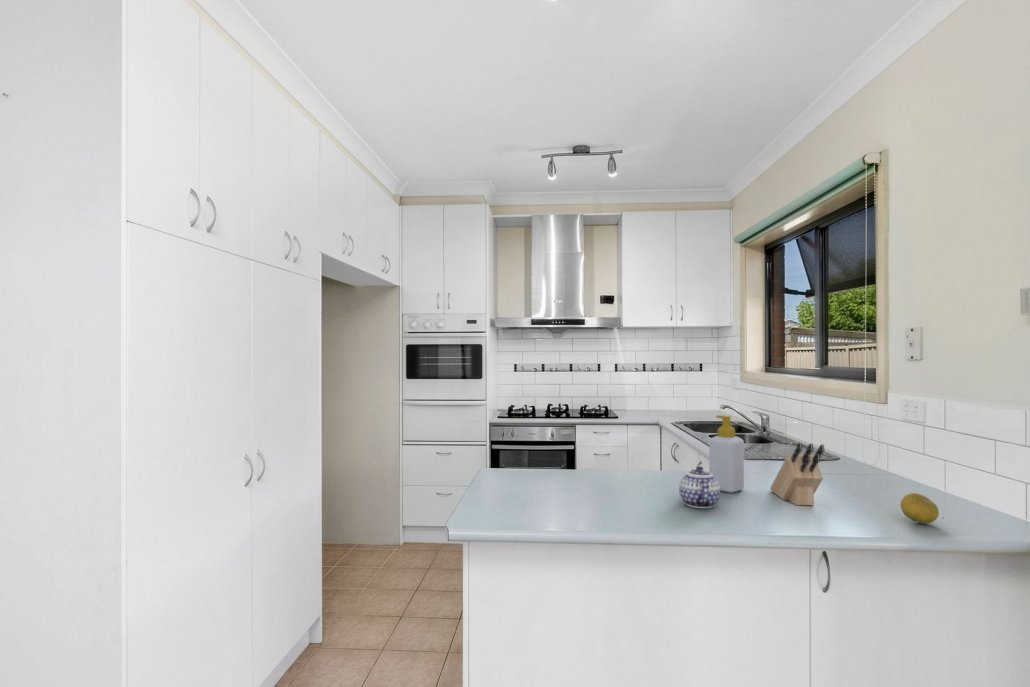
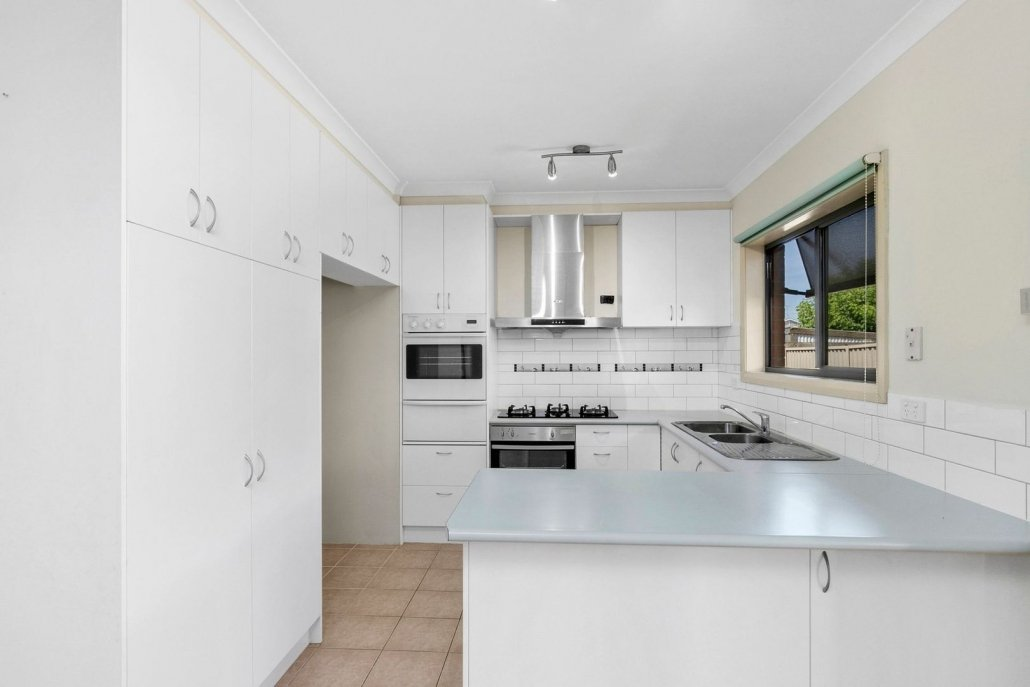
- fruit [900,492,940,525]
- teapot [678,465,721,509]
- soap bottle [708,414,745,494]
- knife block [769,442,825,506]
